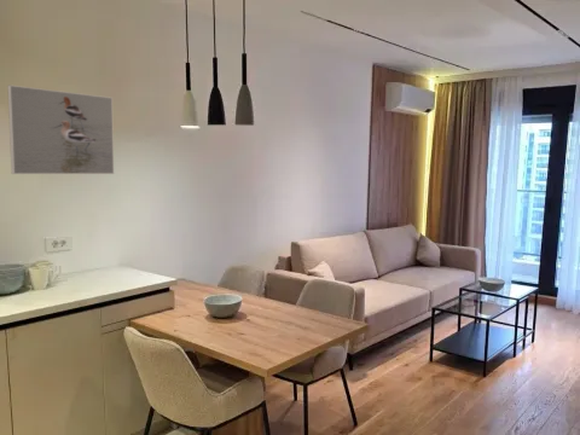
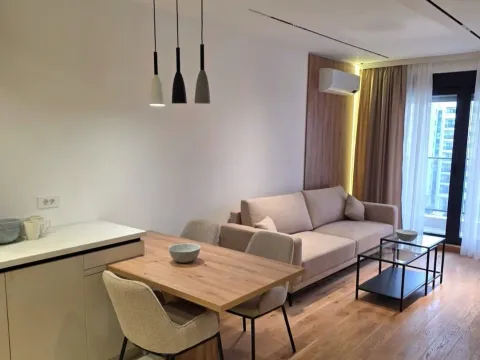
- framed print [6,83,115,175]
